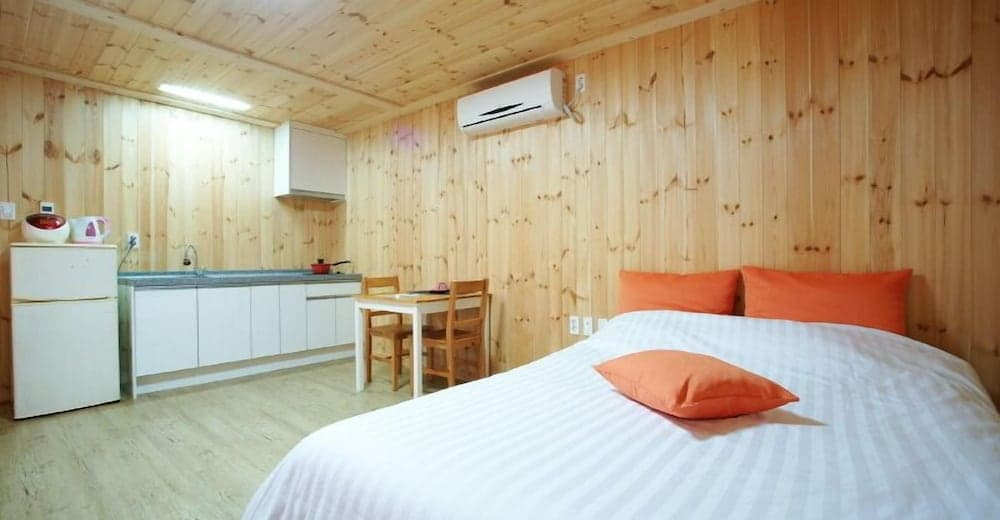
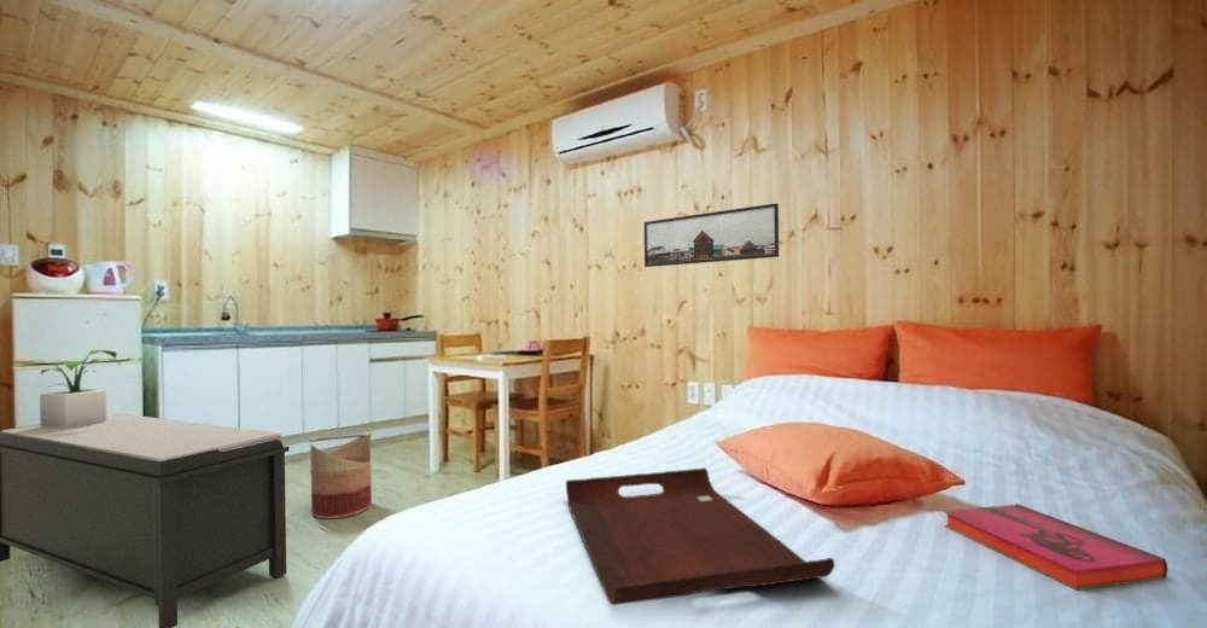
+ basket [308,432,373,519]
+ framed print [643,202,780,268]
+ serving tray [565,467,836,606]
+ hardback book [943,502,1168,592]
+ bench [0,413,290,628]
+ potted plant [8,349,121,429]
